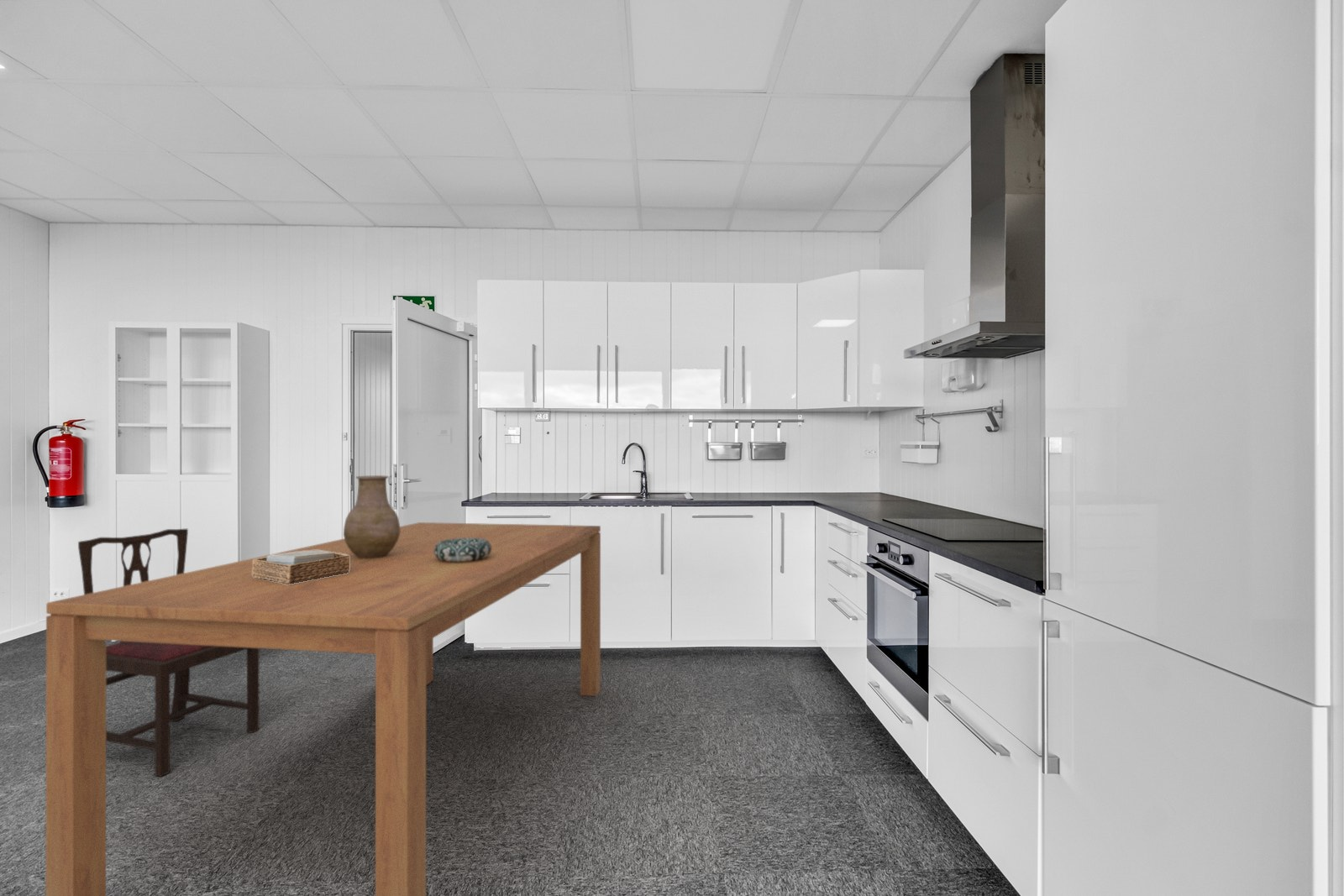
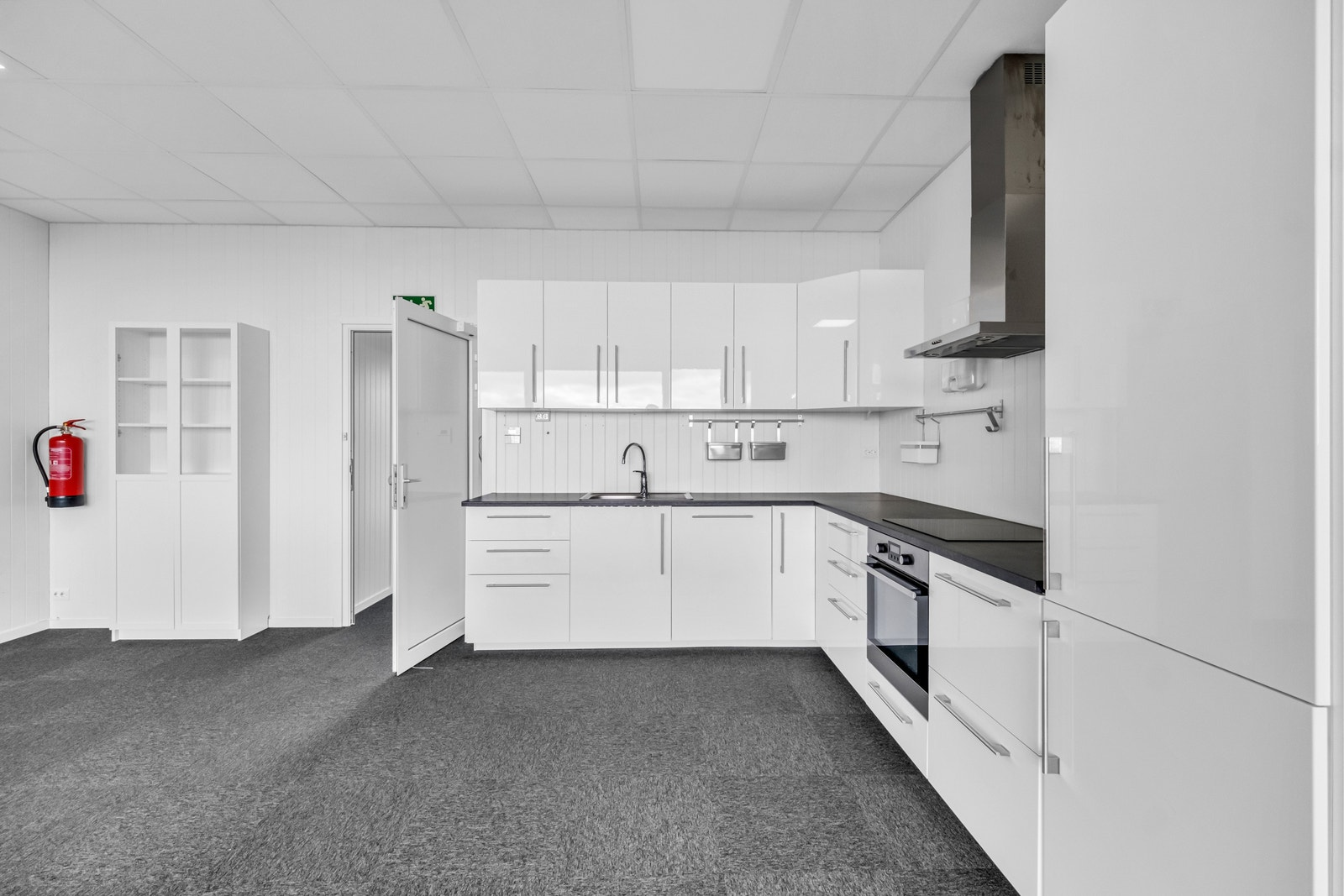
- dining chair [77,528,260,778]
- decorative bowl [434,538,491,562]
- napkin holder [252,550,349,584]
- vase [343,474,401,558]
- dining table [45,521,601,896]
